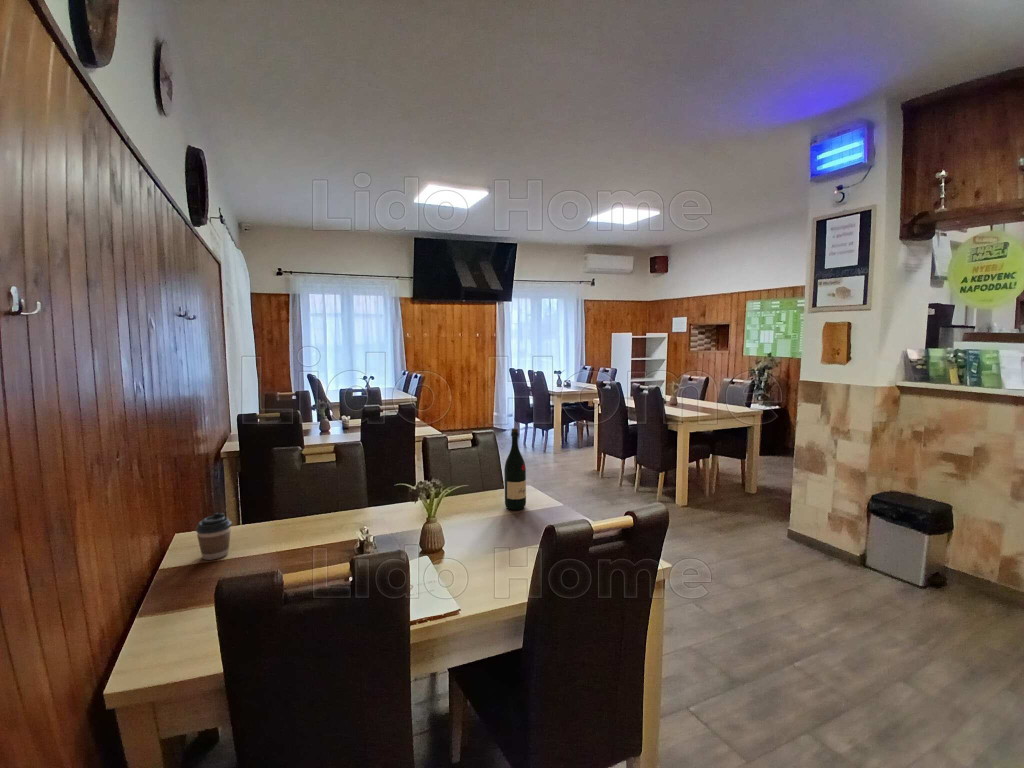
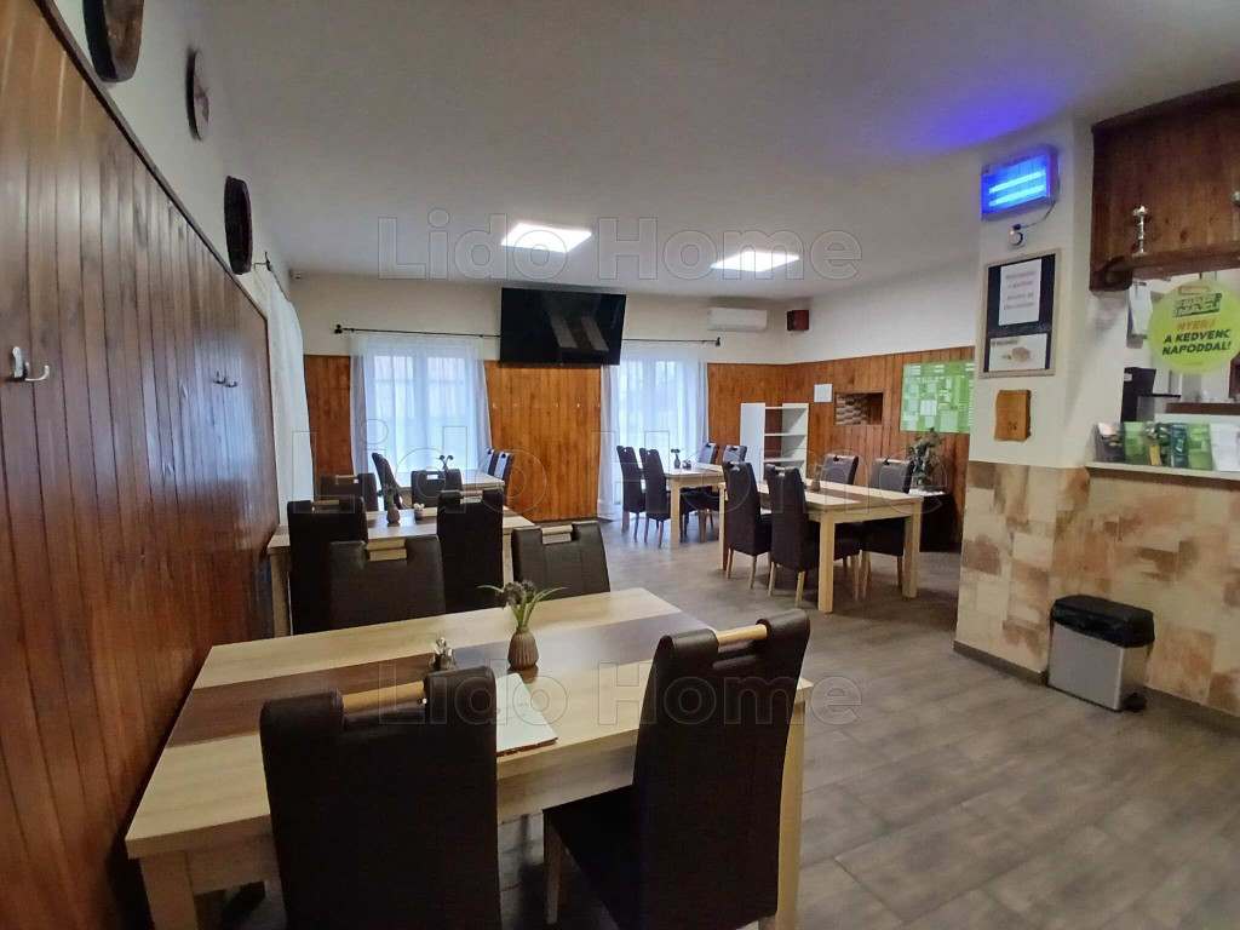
- coffee cup [195,512,232,561]
- wine bottle [504,427,527,511]
